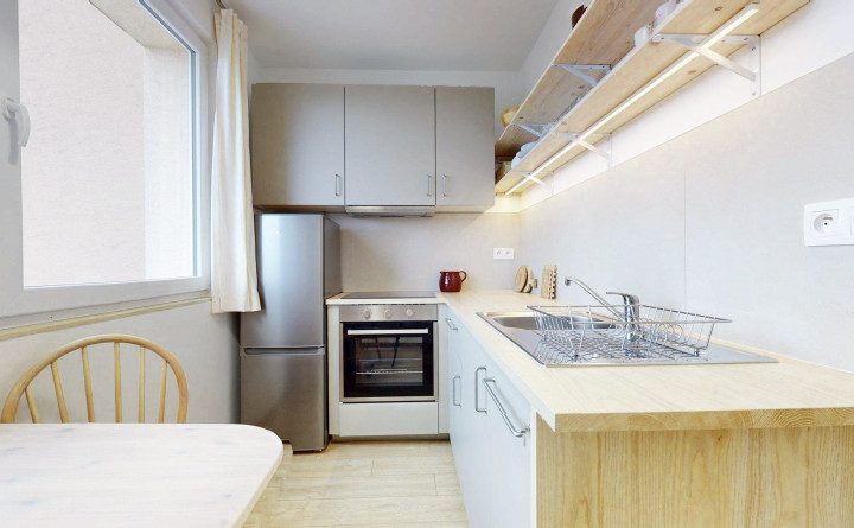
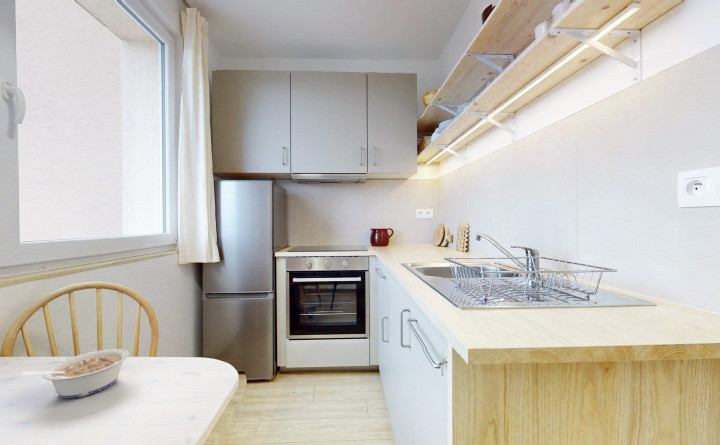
+ legume [21,348,130,399]
